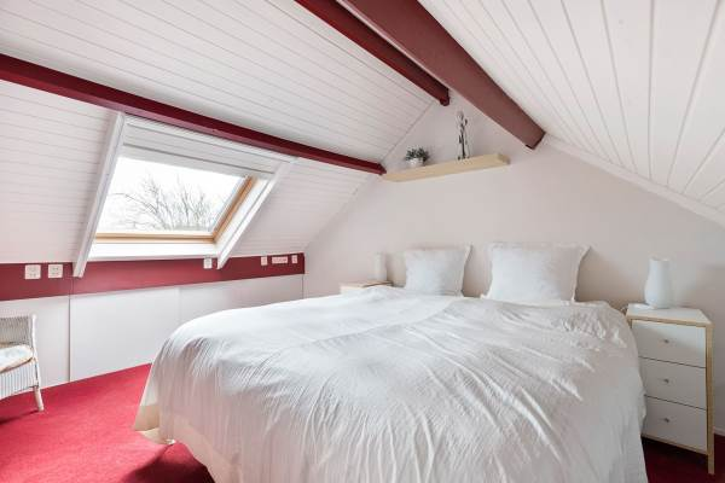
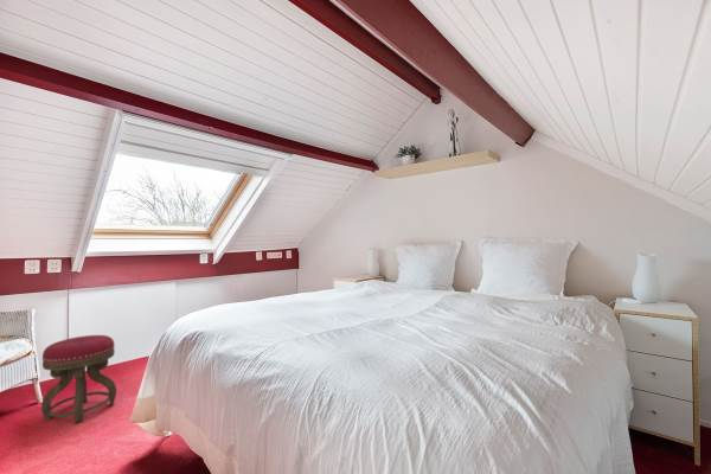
+ stool [40,334,117,424]
